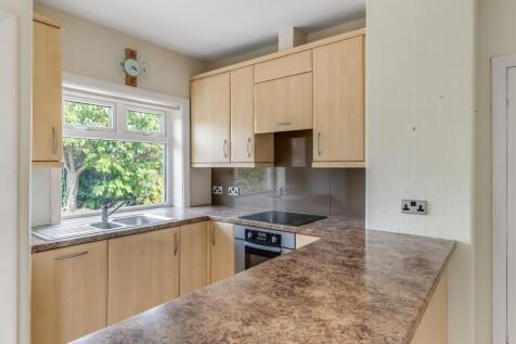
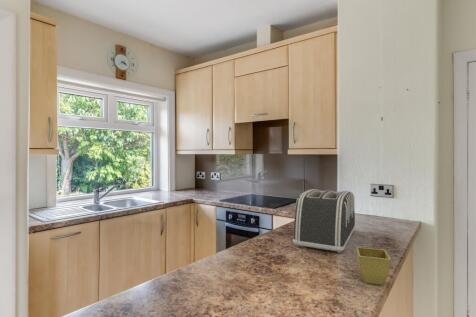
+ flower pot [355,246,392,286]
+ toaster [292,188,356,254]
